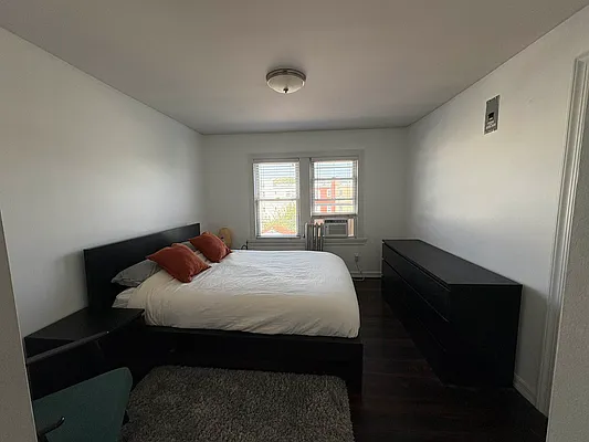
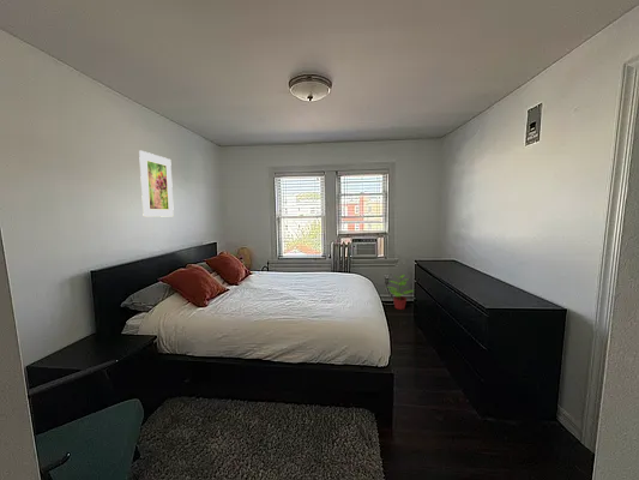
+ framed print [138,150,175,218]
+ potted plant [385,274,415,311]
